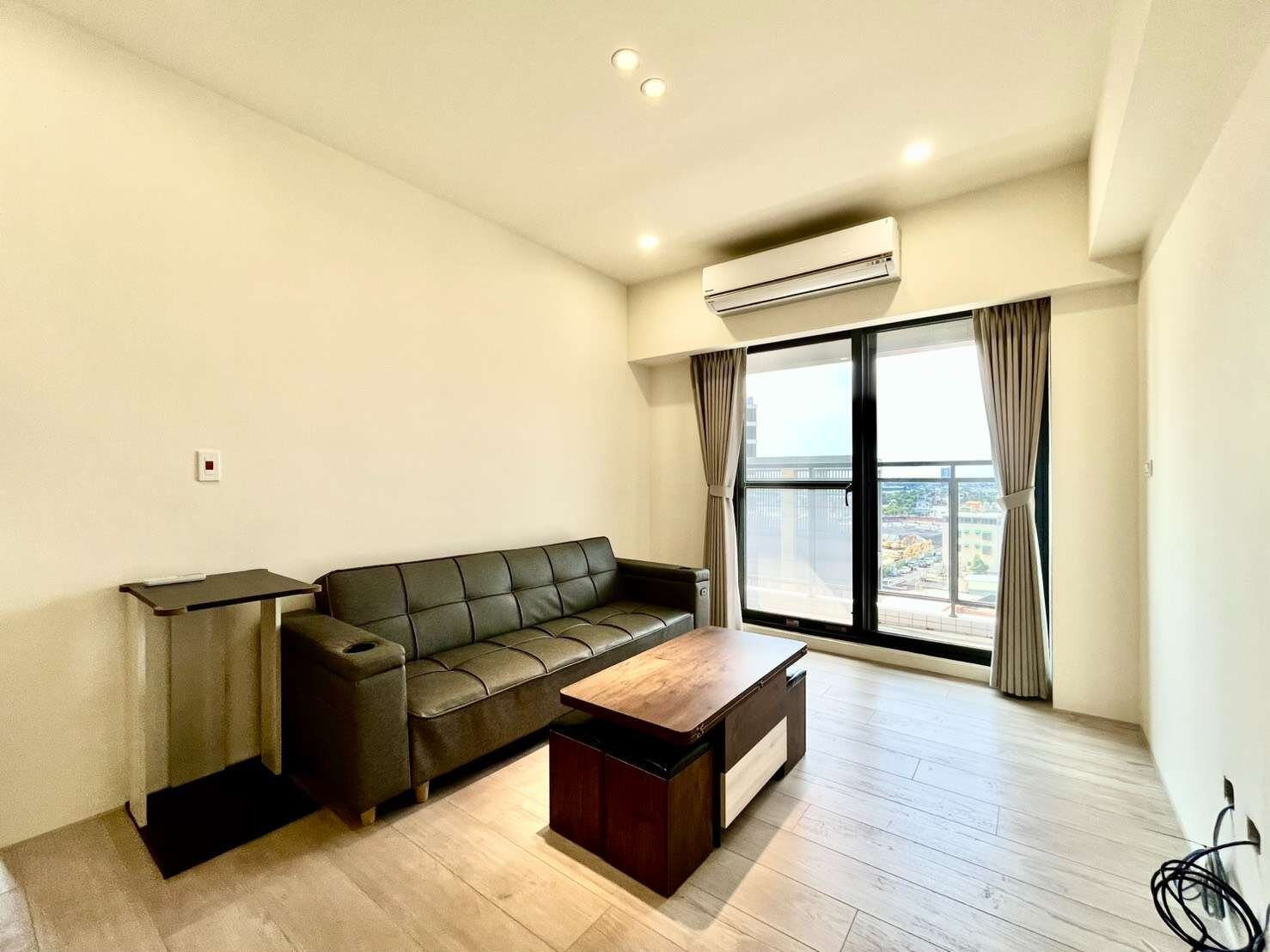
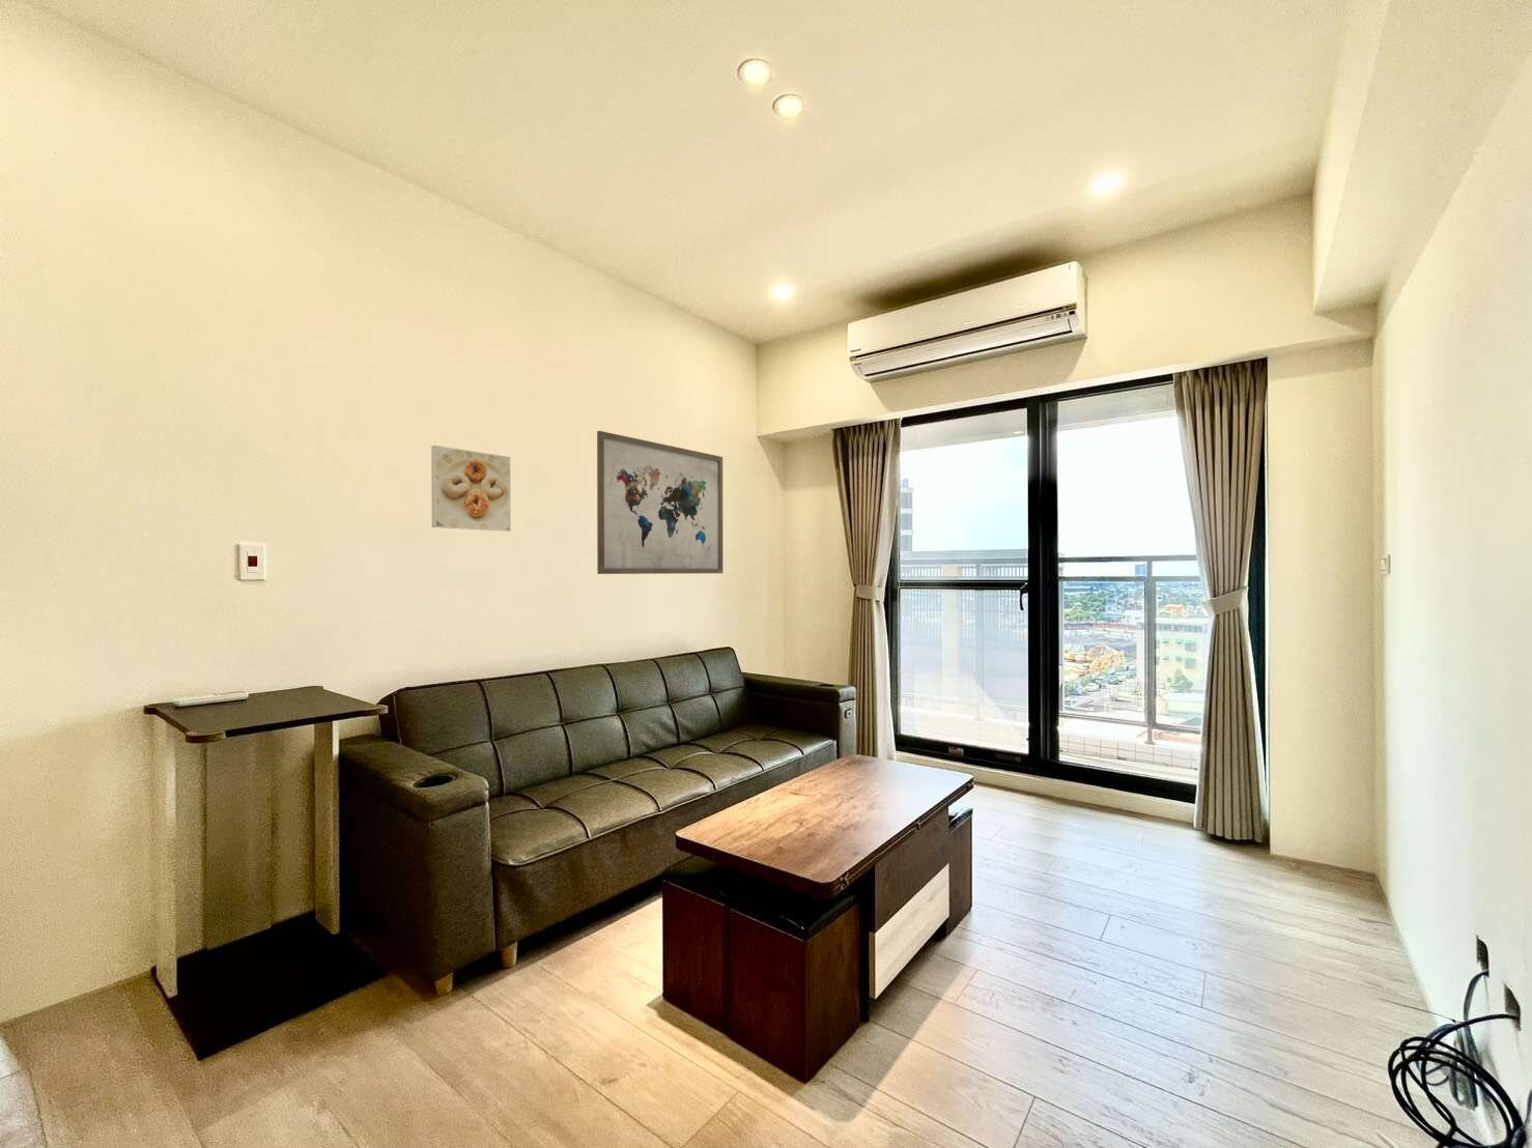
+ wall art [596,430,724,575]
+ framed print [431,445,511,533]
